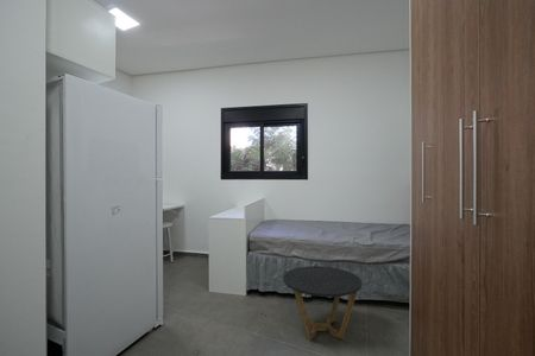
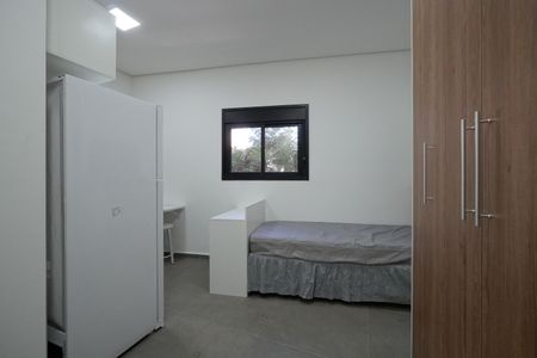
- side table [282,265,363,341]
